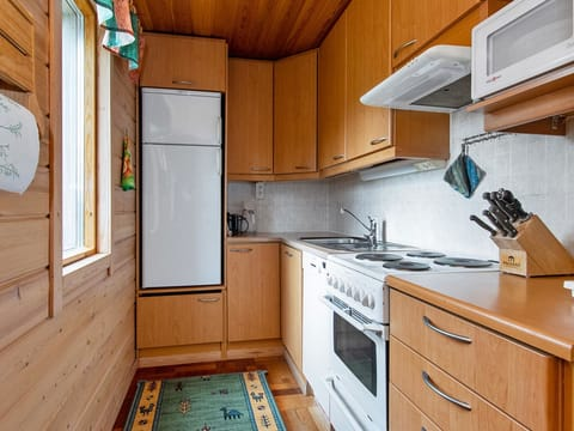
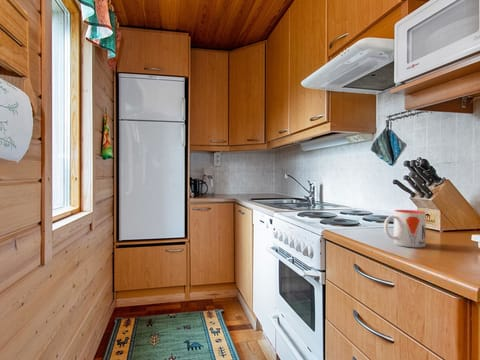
+ mug [383,209,426,248]
